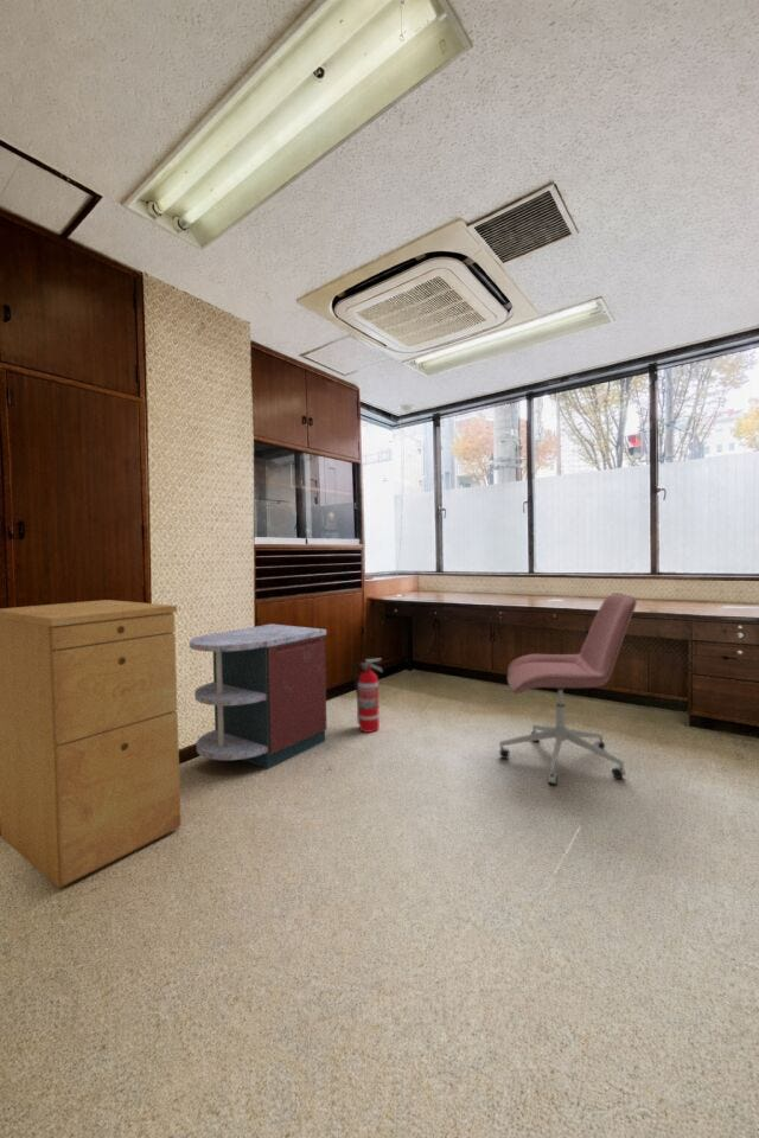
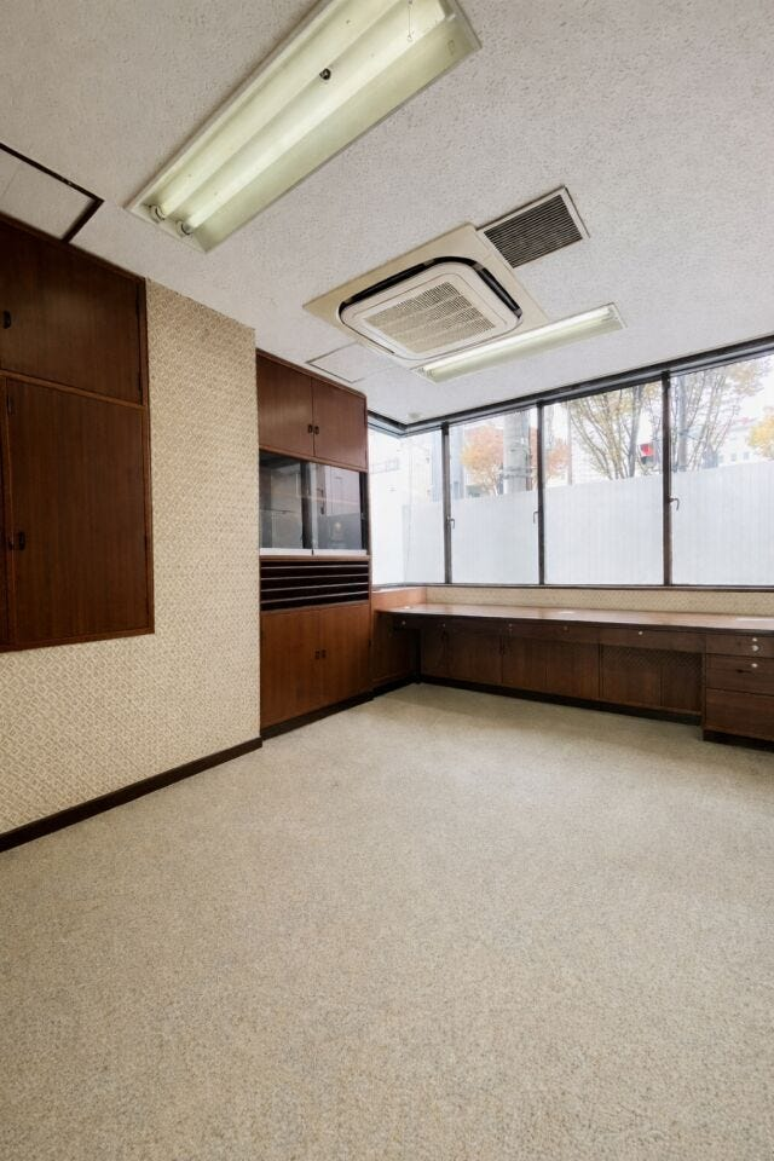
- fire extinguisher [351,658,384,734]
- filing cabinet [0,599,183,889]
- office chair [498,592,638,786]
- storage cabinet [189,622,329,771]
